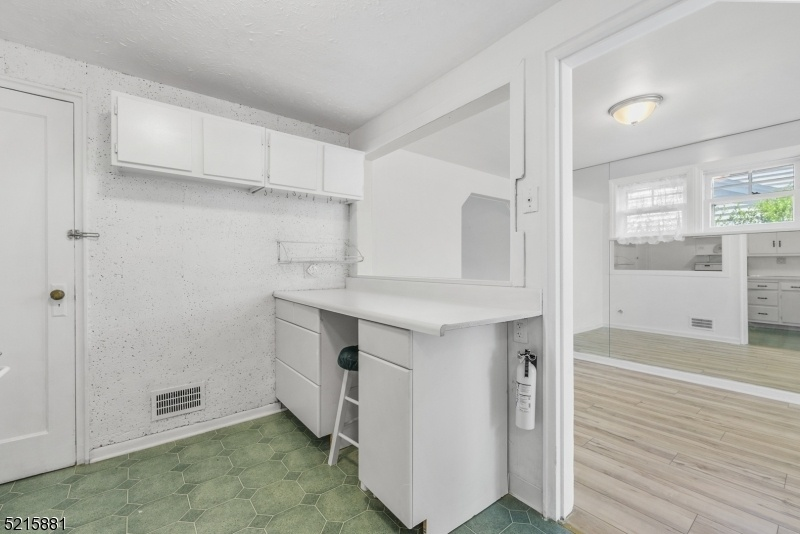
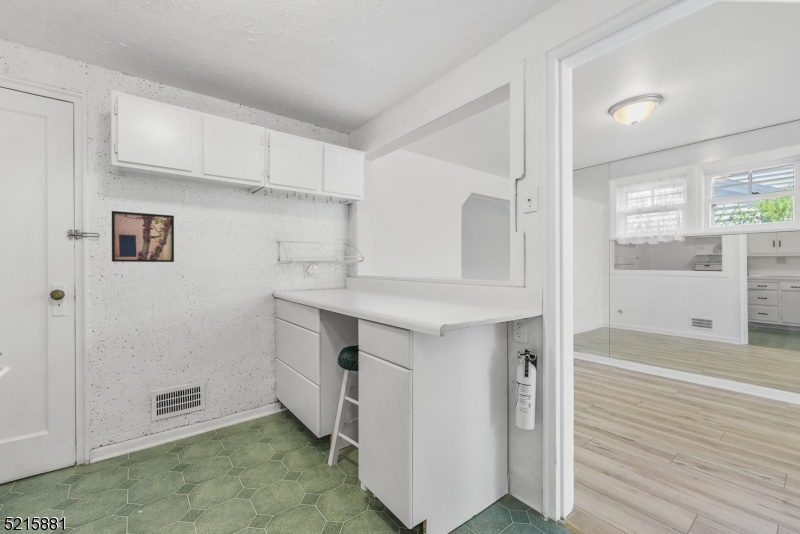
+ wall art [111,210,175,263]
